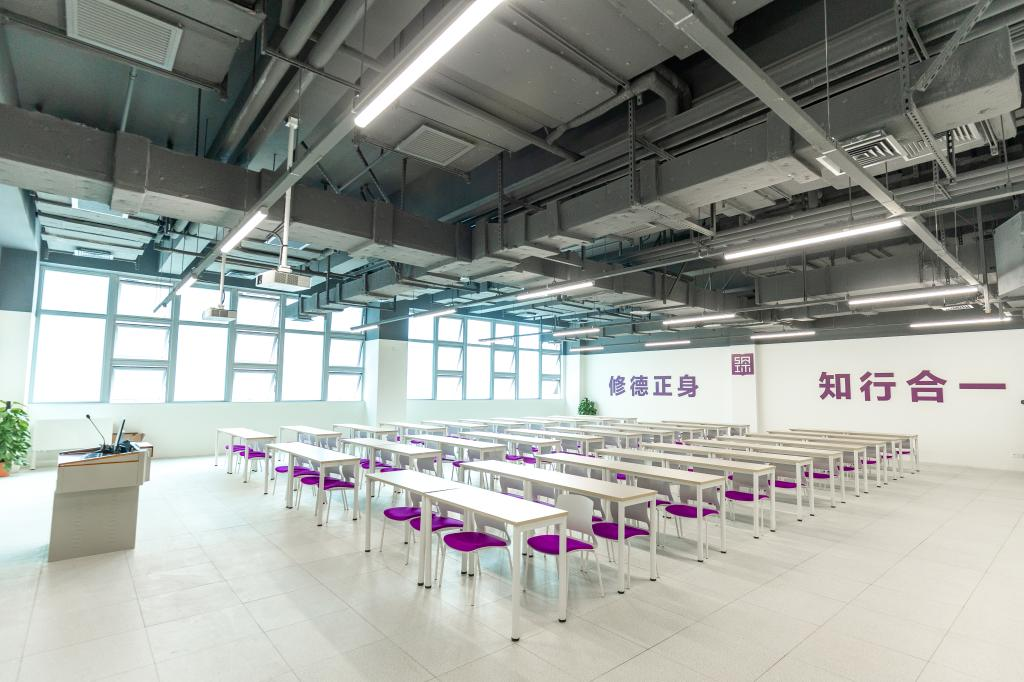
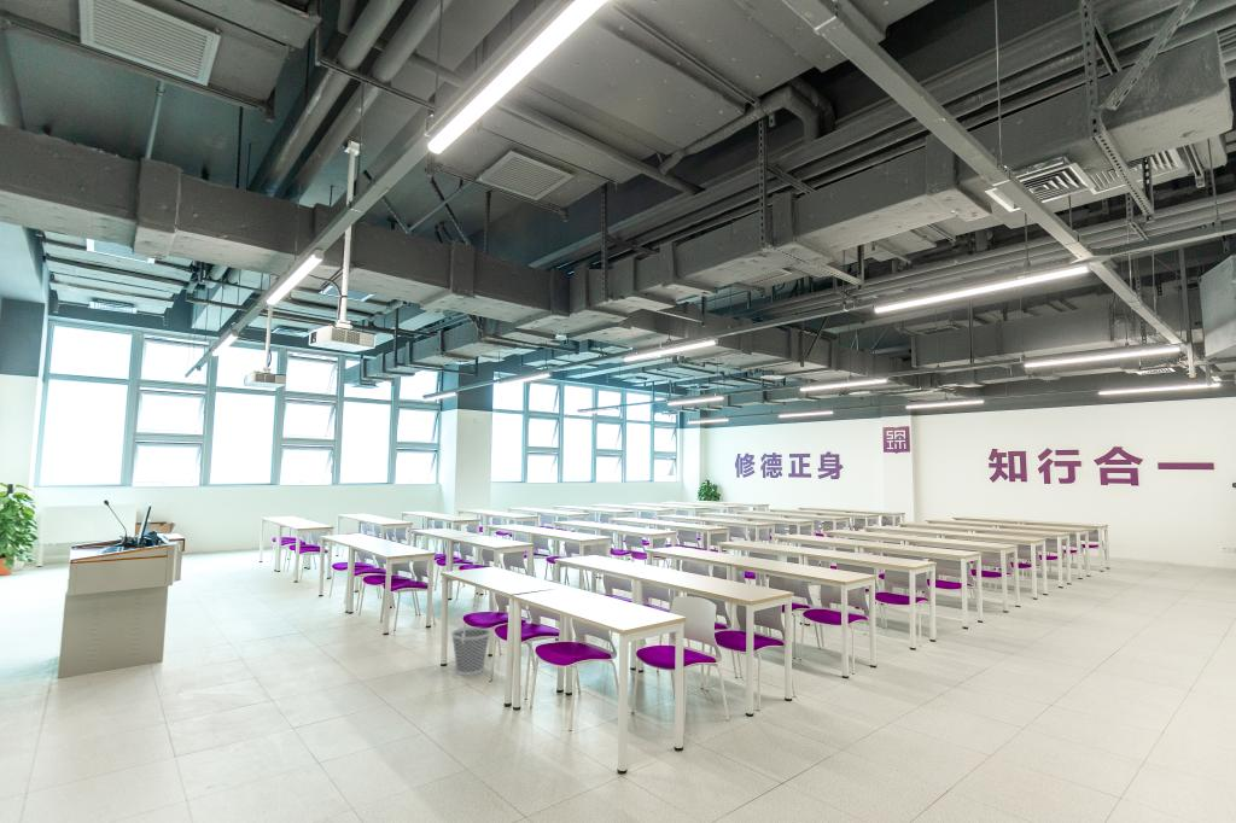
+ wastebasket [450,626,491,677]
